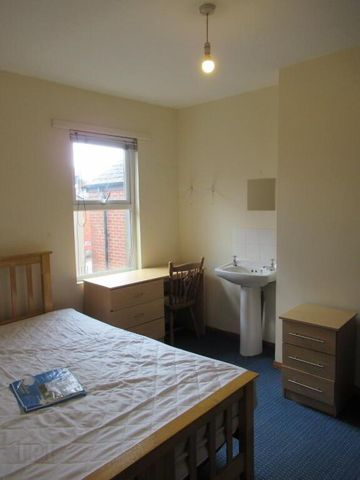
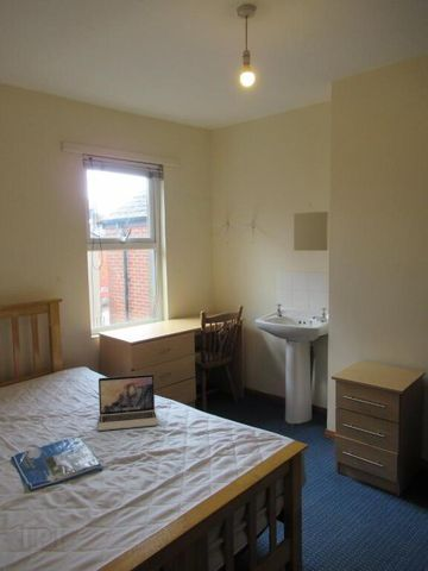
+ laptop [96,374,159,432]
